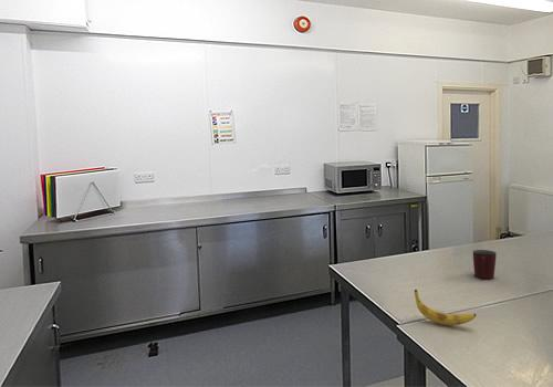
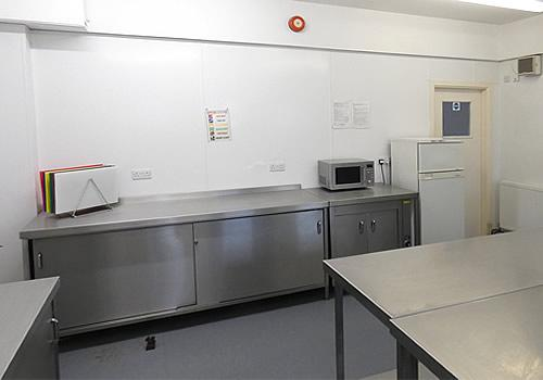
- mug [472,249,498,280]
- banana [414,289,478,326]
